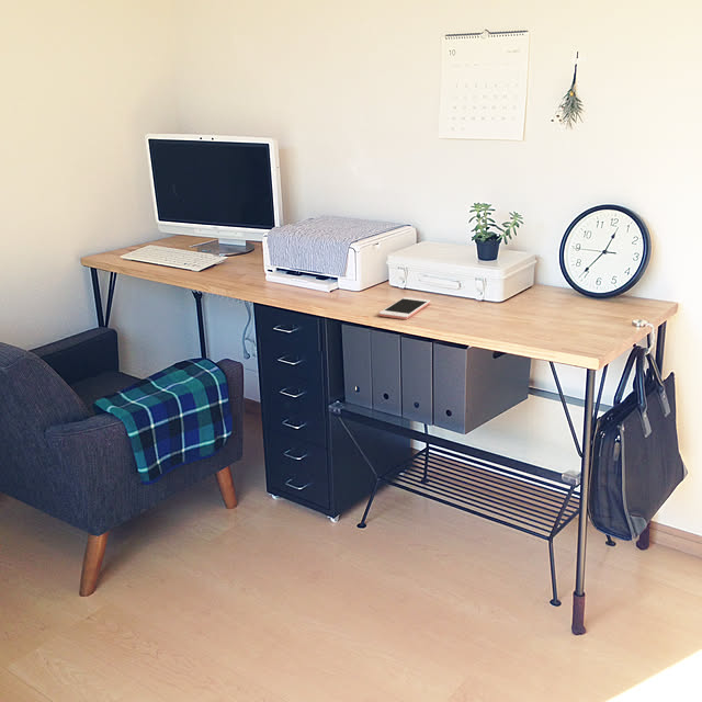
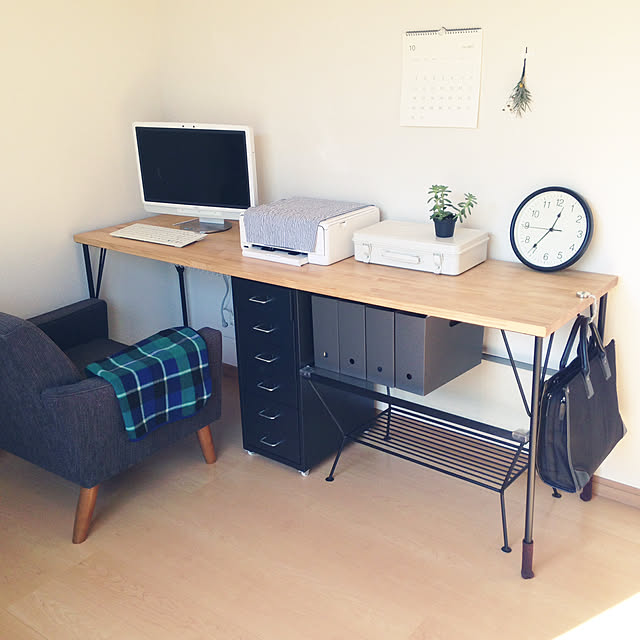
- cell phone [377,296,431,320]
